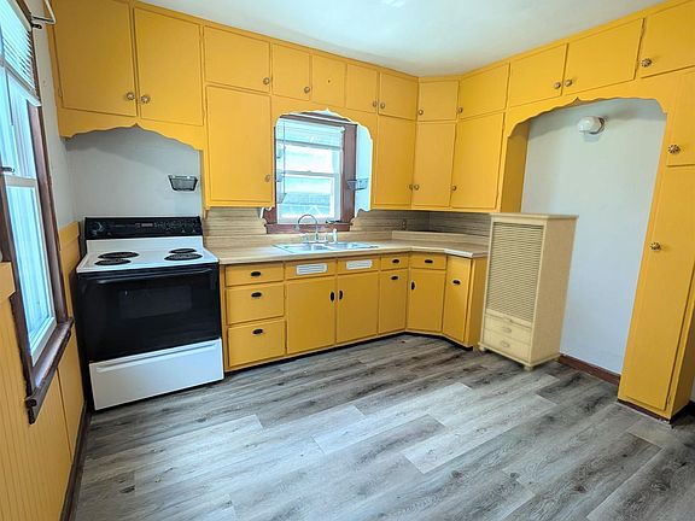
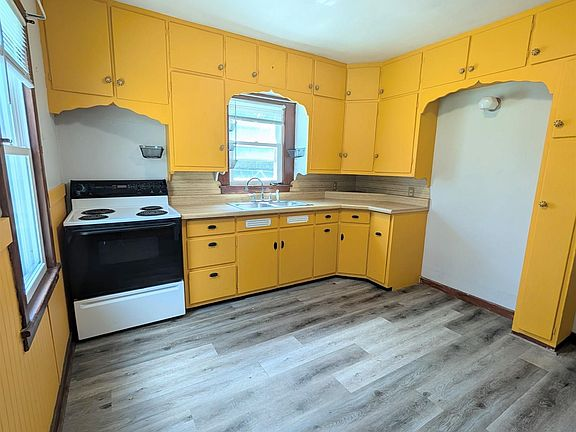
- cabinet [477,211,580,373]
